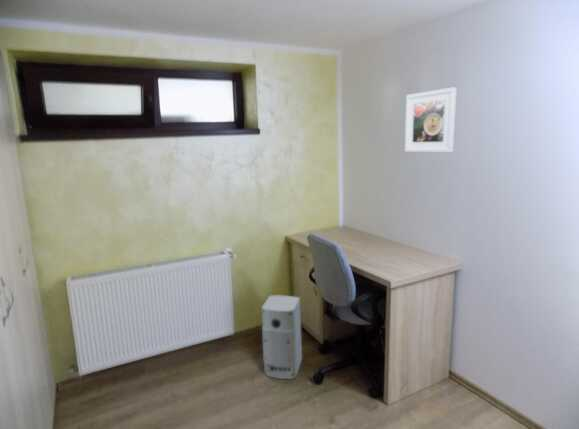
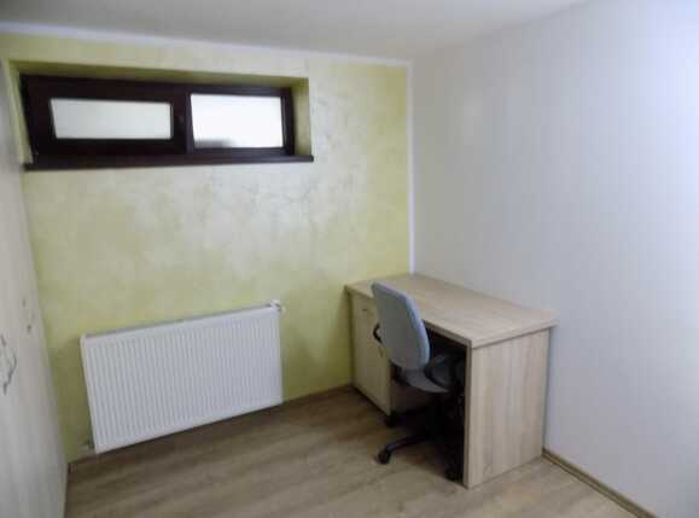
- air purifier [261,294,303,380]
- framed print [404,86,458,153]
